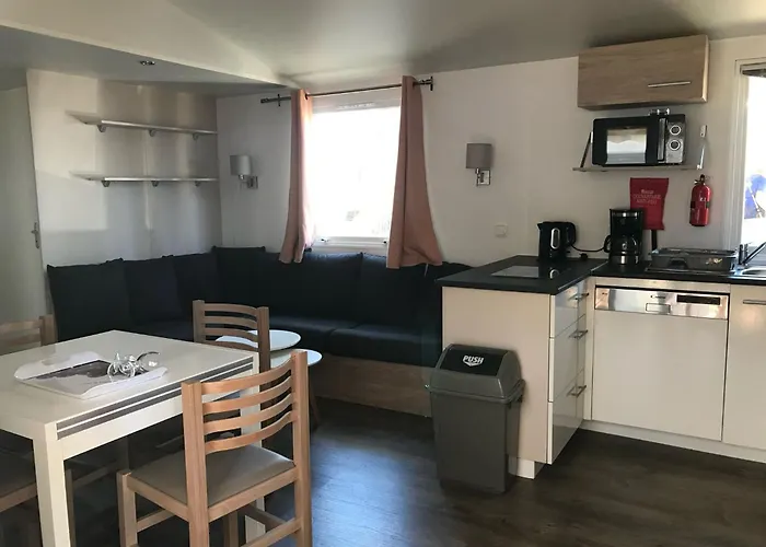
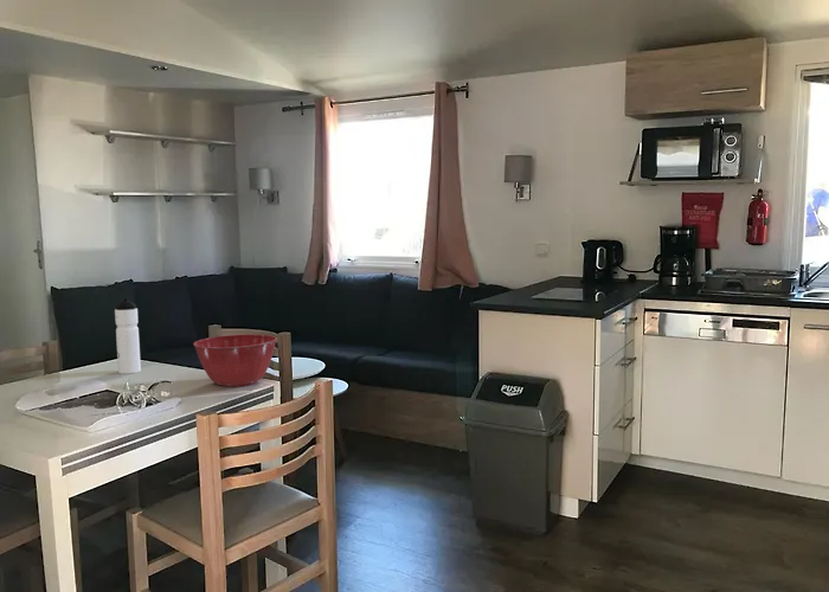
+ mixing bowl [192,334,278,388]
+ water bottle [114,297,142,375]
